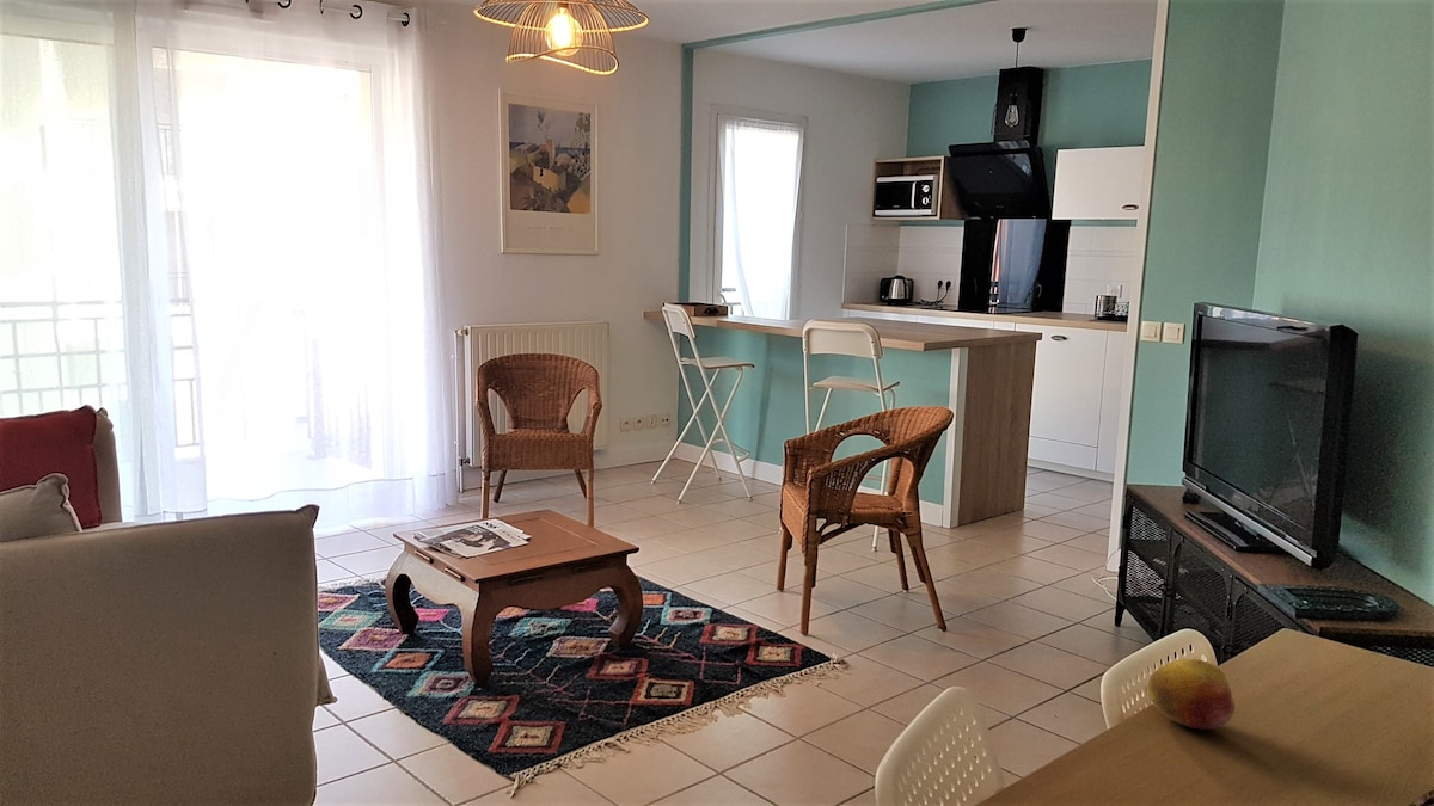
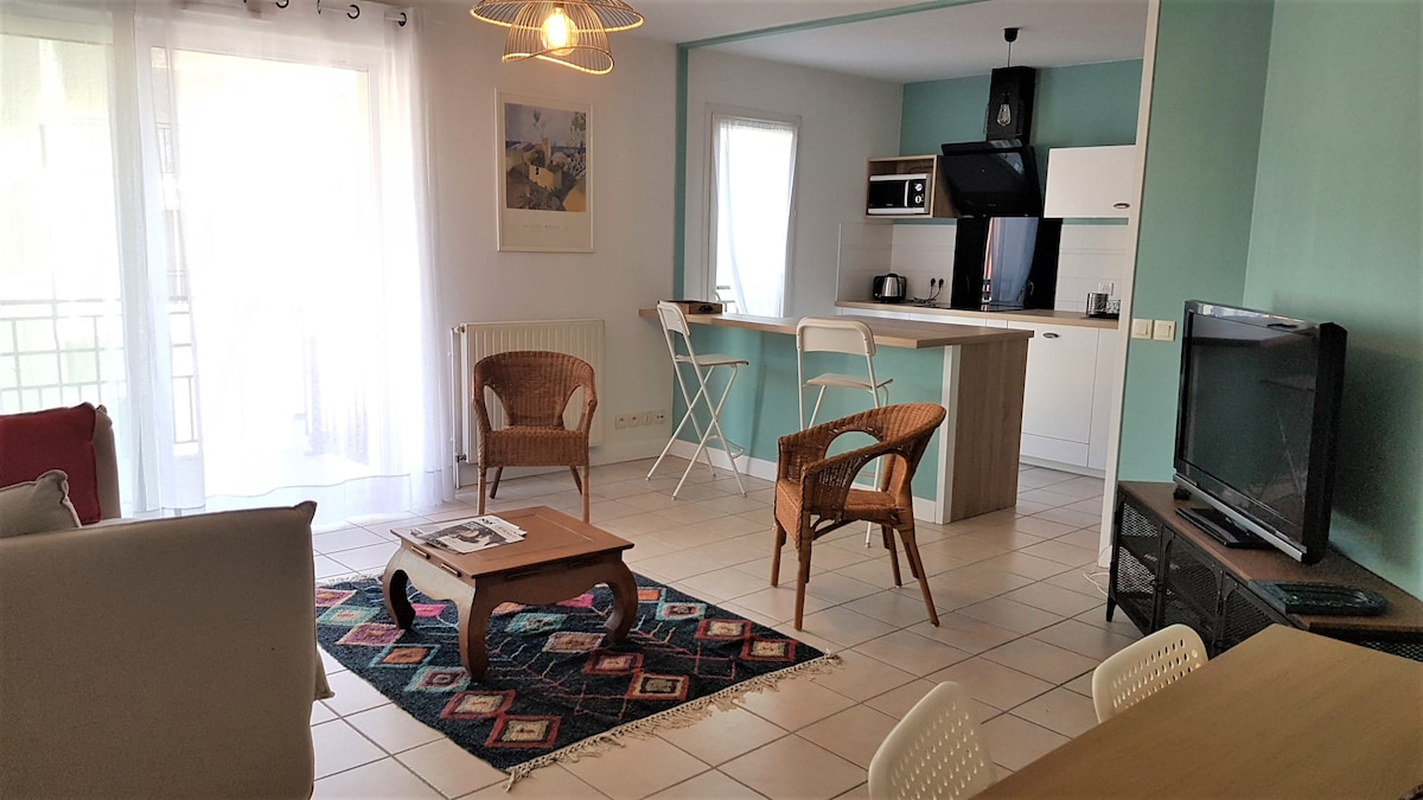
- fruit [1146,658,1236,731]
